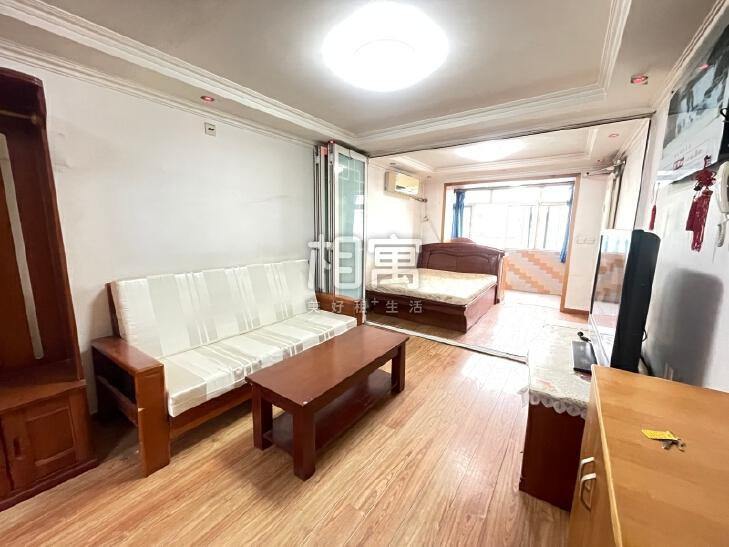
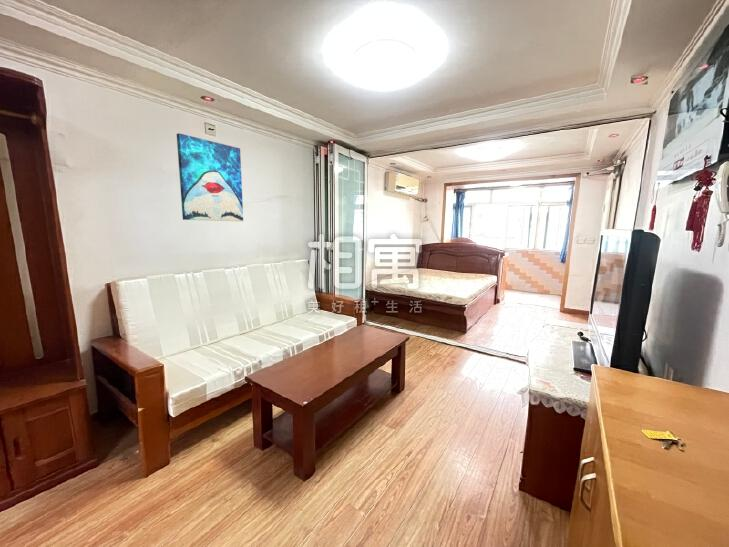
+ wall art [176,132,244,222]
